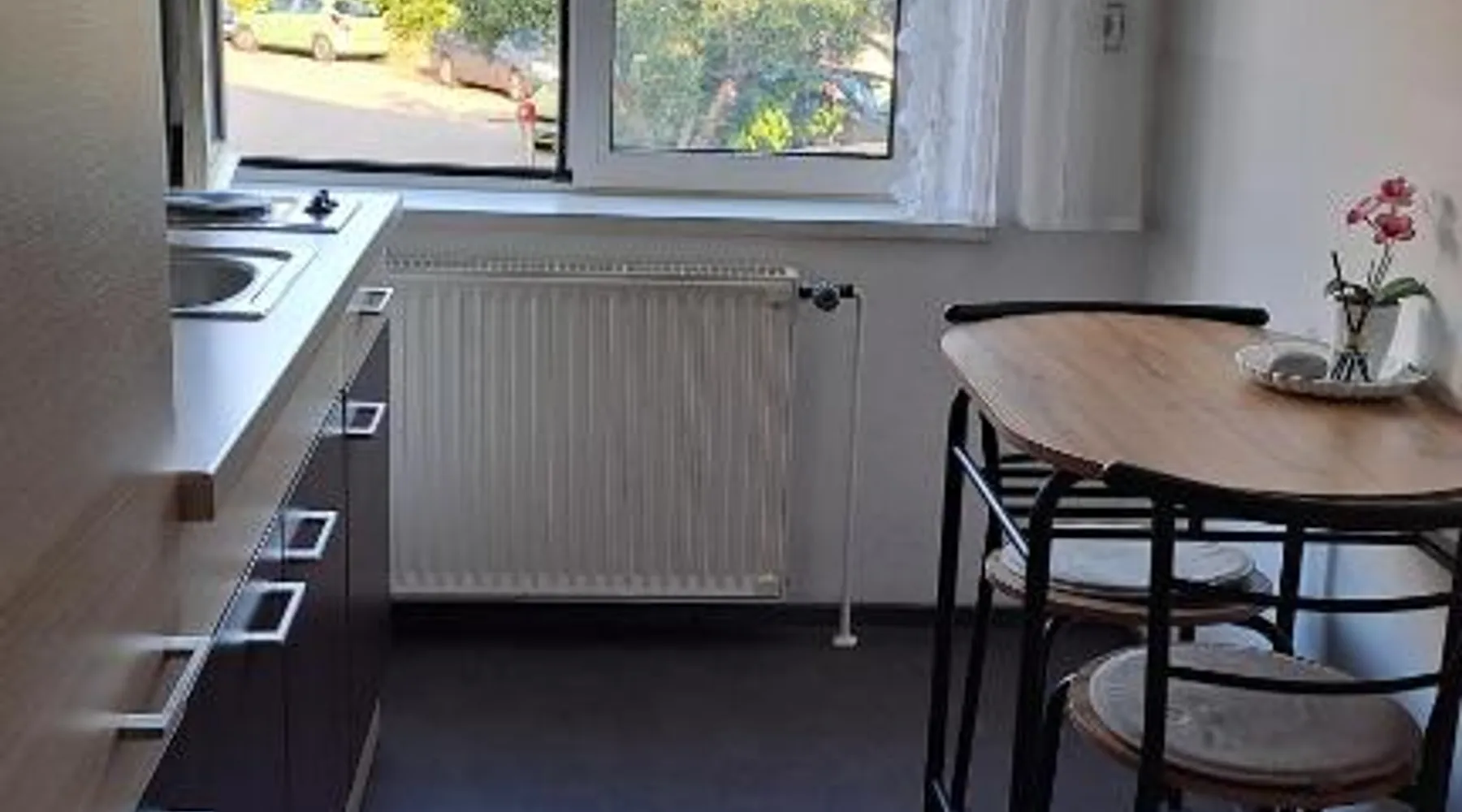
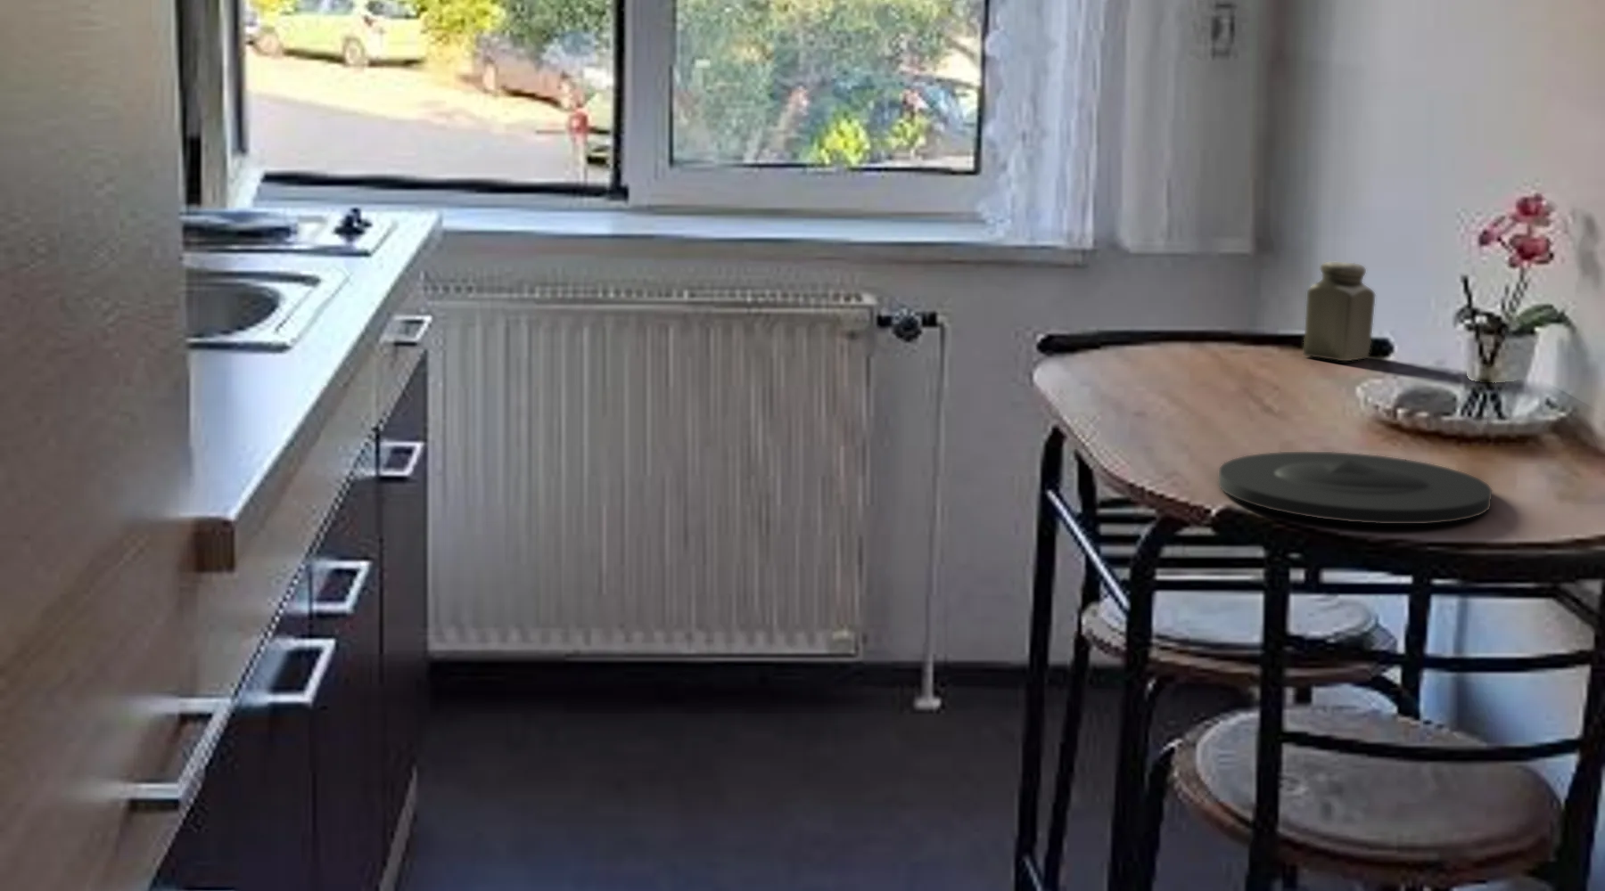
+ plate [1217,451,1493,525]
+ salt shaker [1302,261,1376,362]
